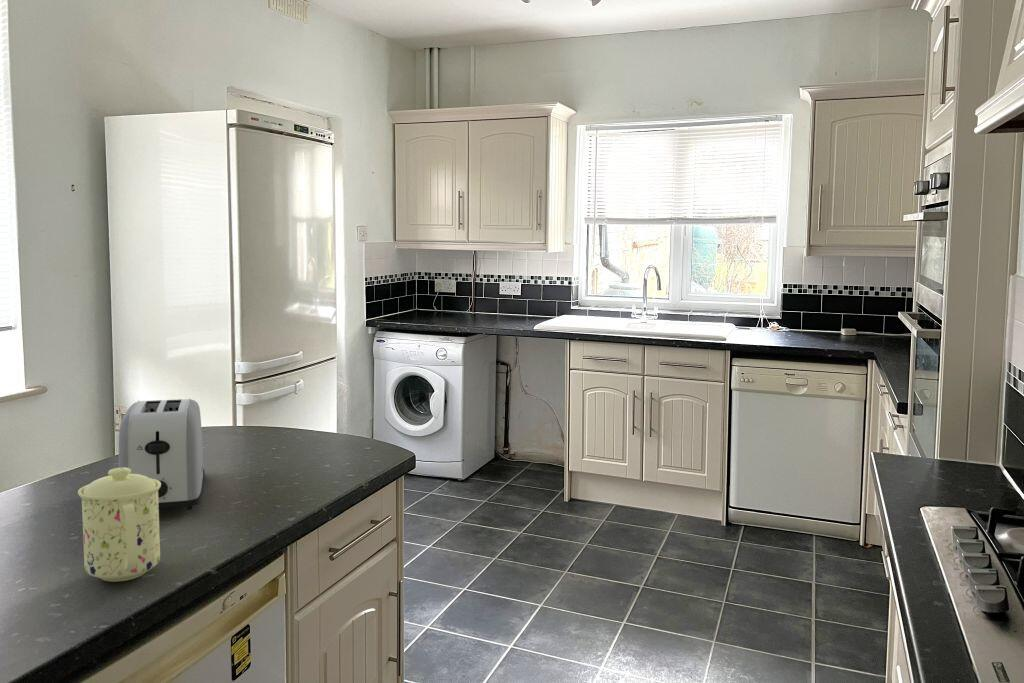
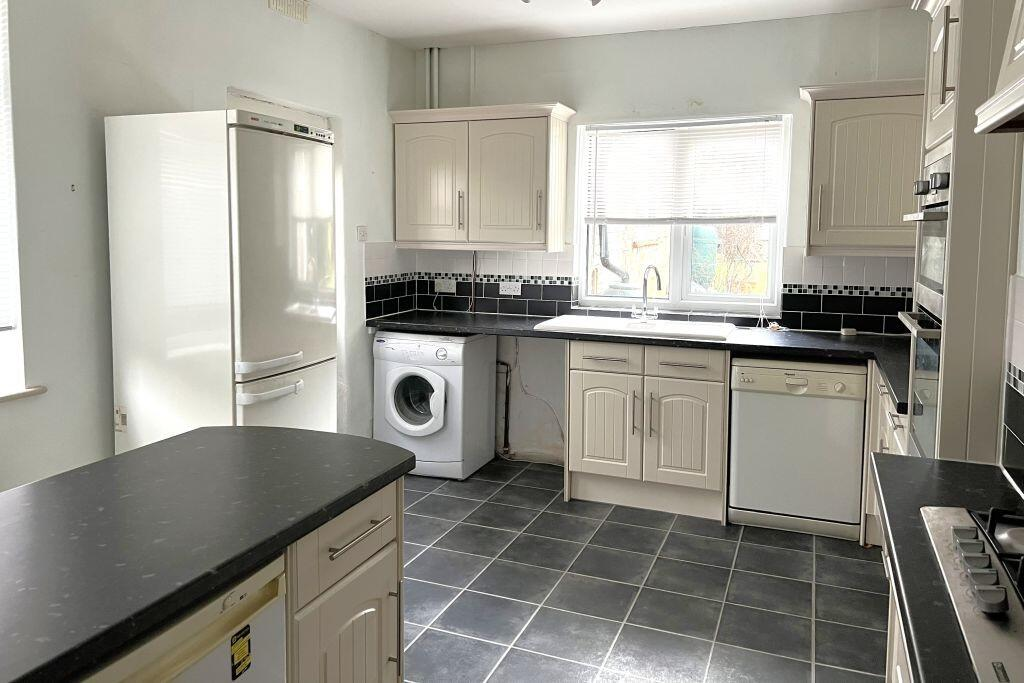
- mug [77,467,161,583]
- toaster [118,398,206,511]
